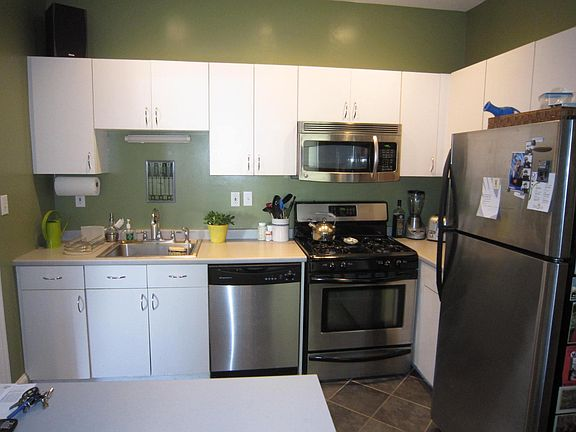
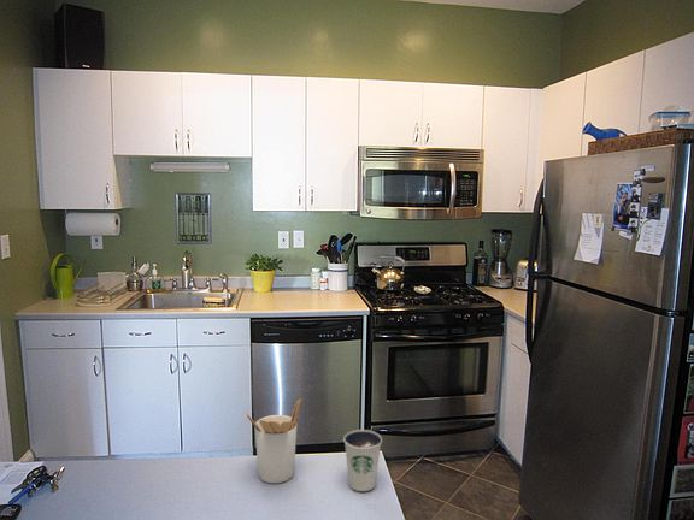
+ dixie cup [342,429,383,492]
+ utensil holder [245,397,302,484]
